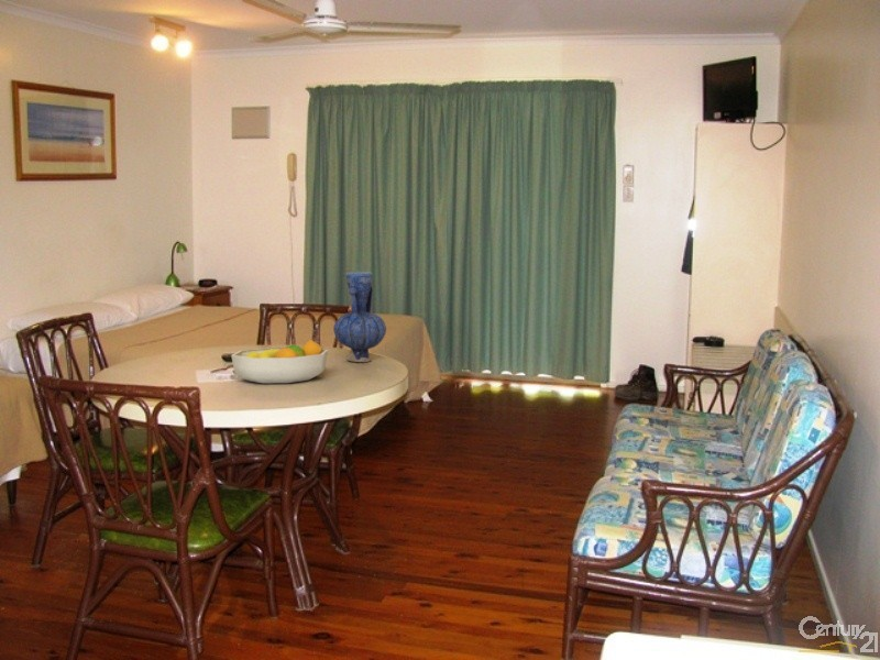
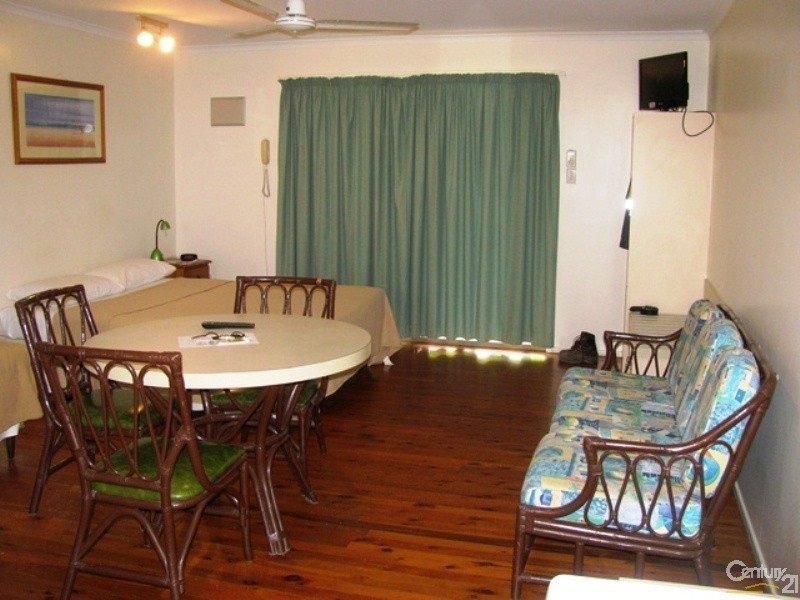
- vase [332,271,387,363]
- fruit bowl [230,339,329,384]
